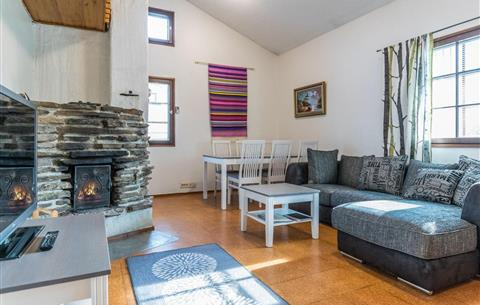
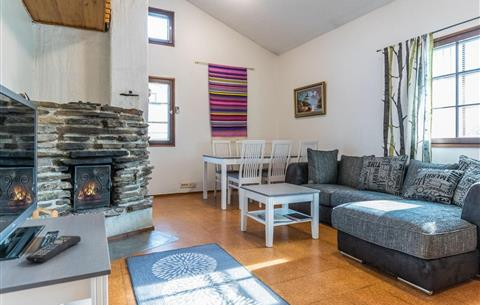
+ remote control [25,235,82,263]
